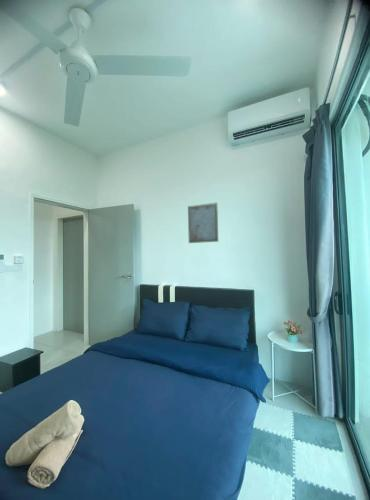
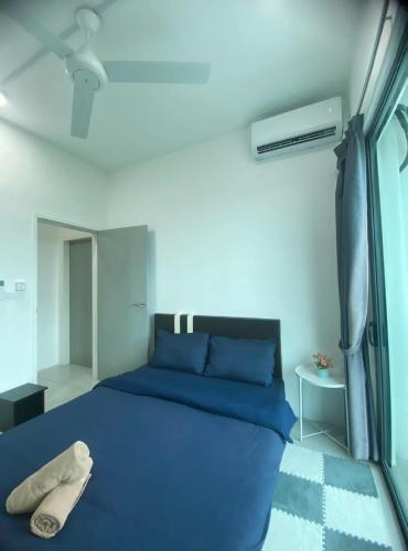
- wall art [187,201,219,244]
